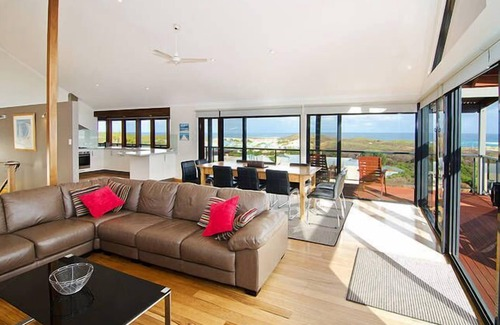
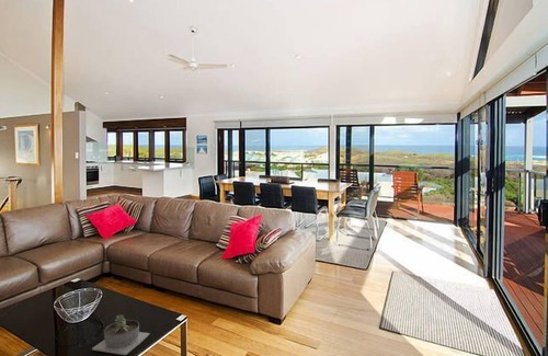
+ succulent planter [91,313,151,356]
